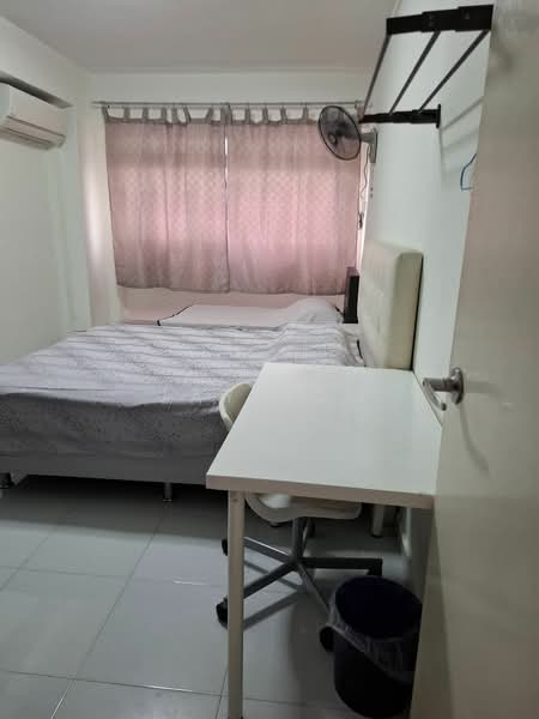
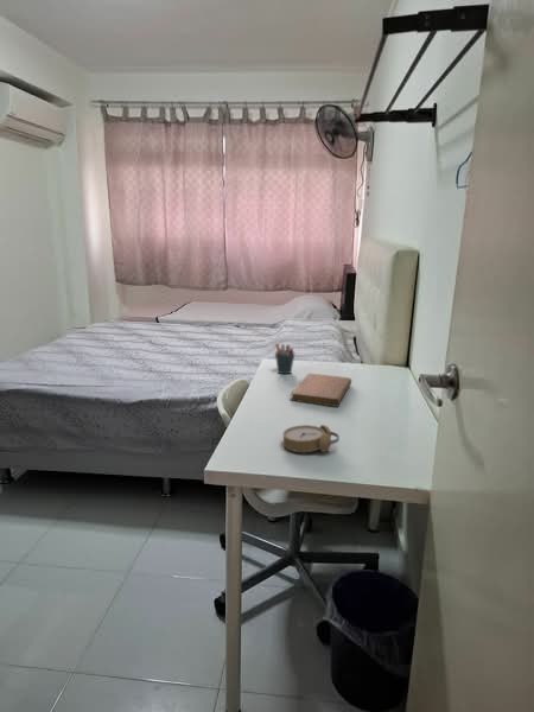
+ pen holder [274,342,295,375]
+ notebook [290,373,352,407]
+ alarm clock [280,424,341,453]
